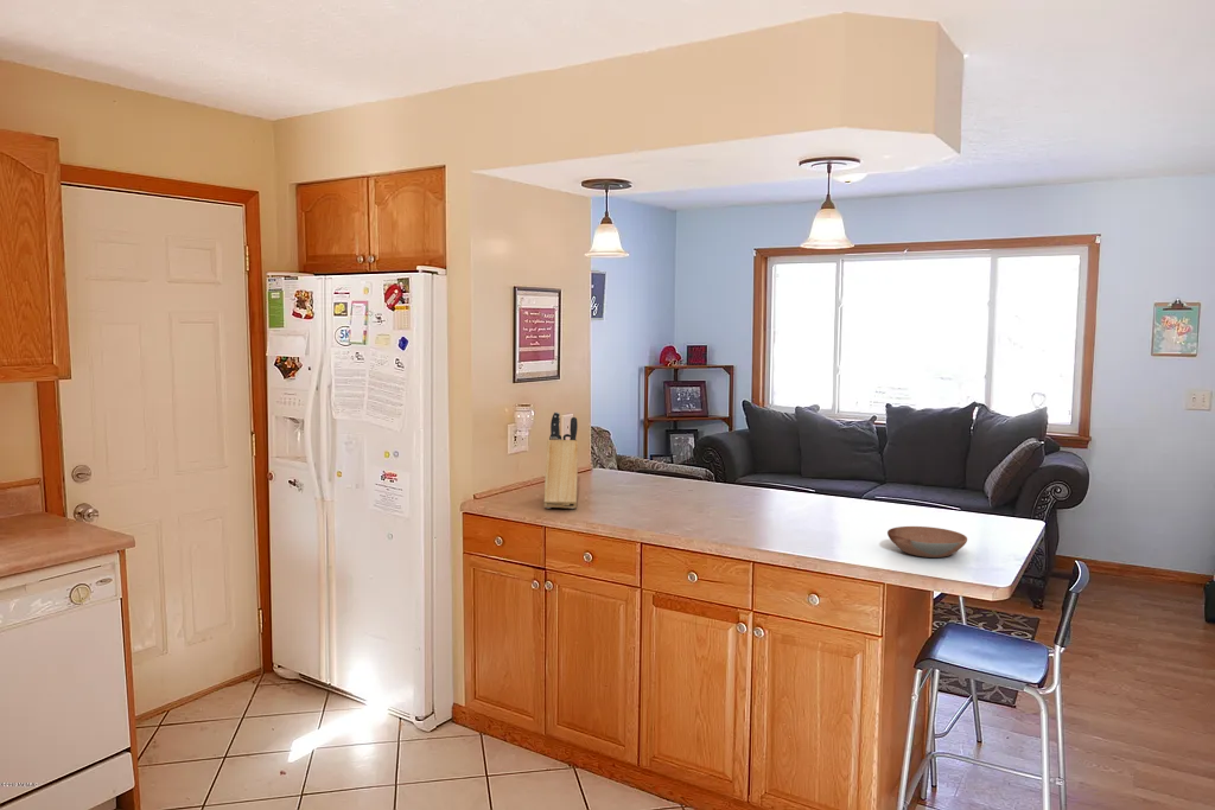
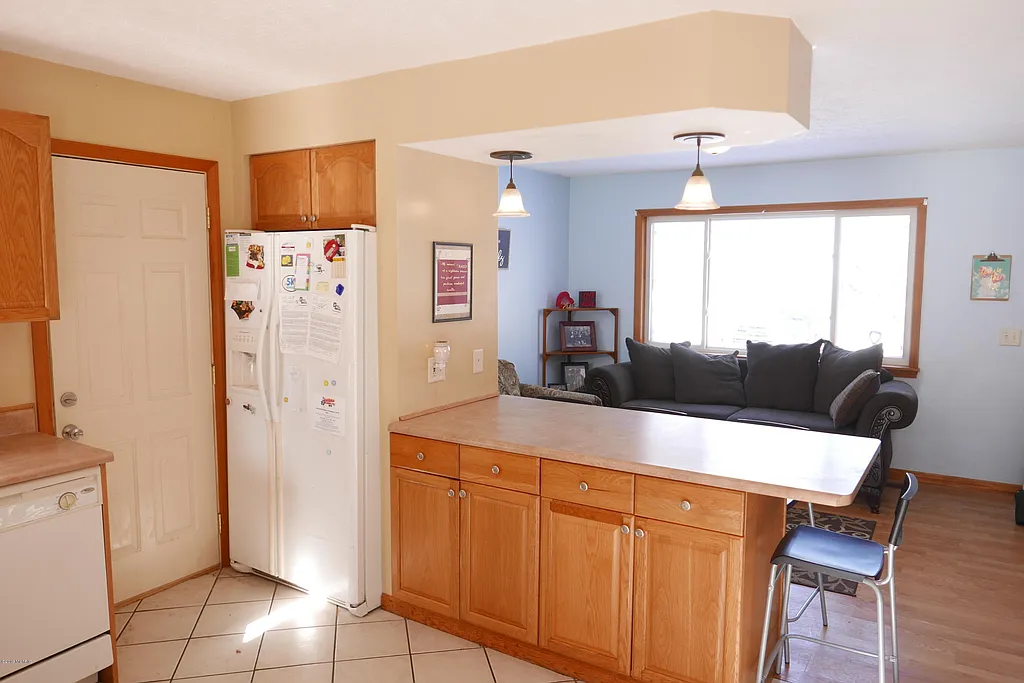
- bowl [886,525,968,559]
- knife block [543,410,579,510]
